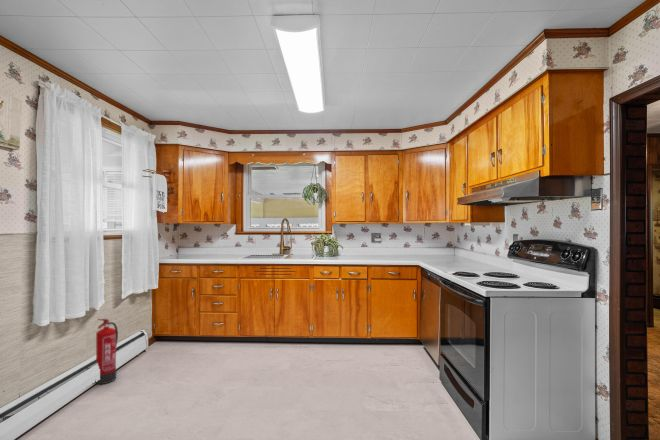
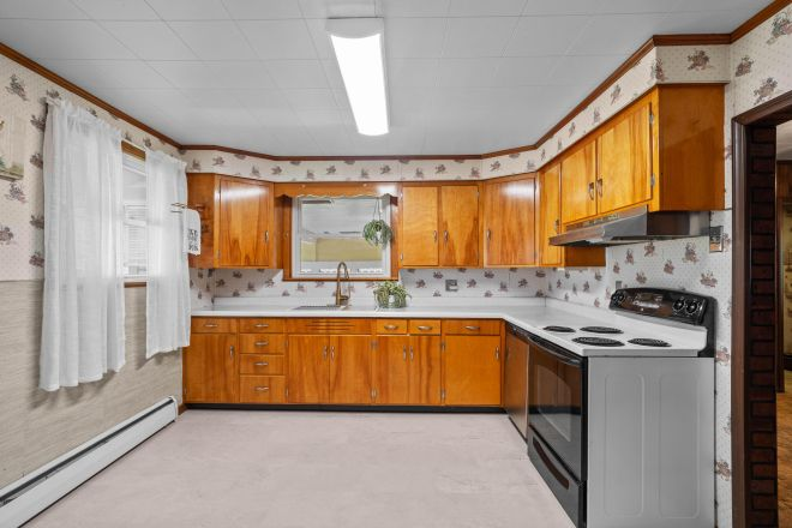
- fire extinguisher [95,318,119,385]
